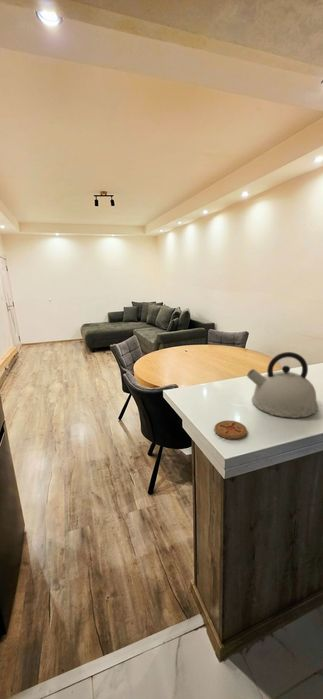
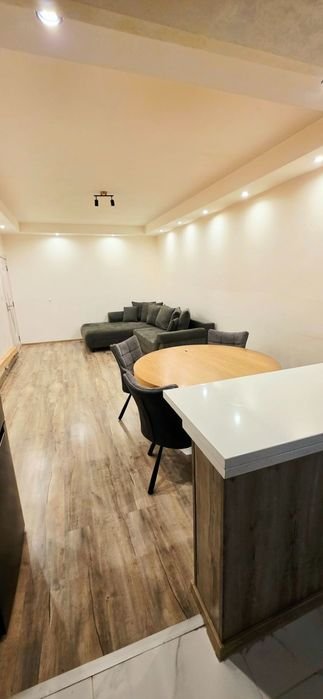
- kettle [246,351,319,419]
- coaster [214,420,248,440]
